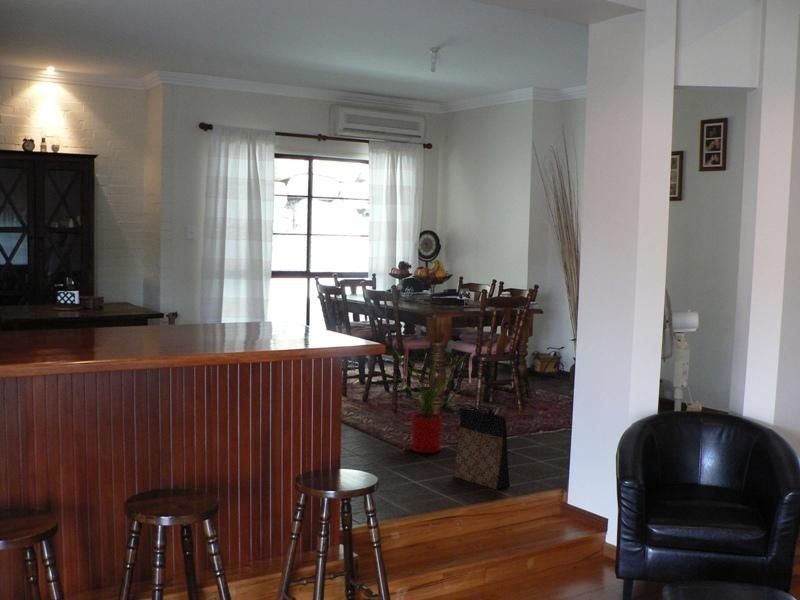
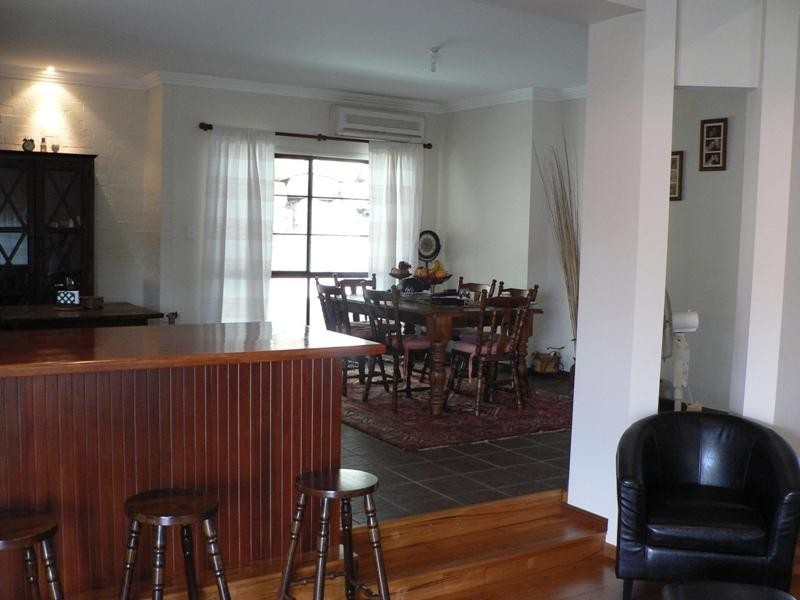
- bag [452,405,511,490]
- house plant [386,335,471,454]
